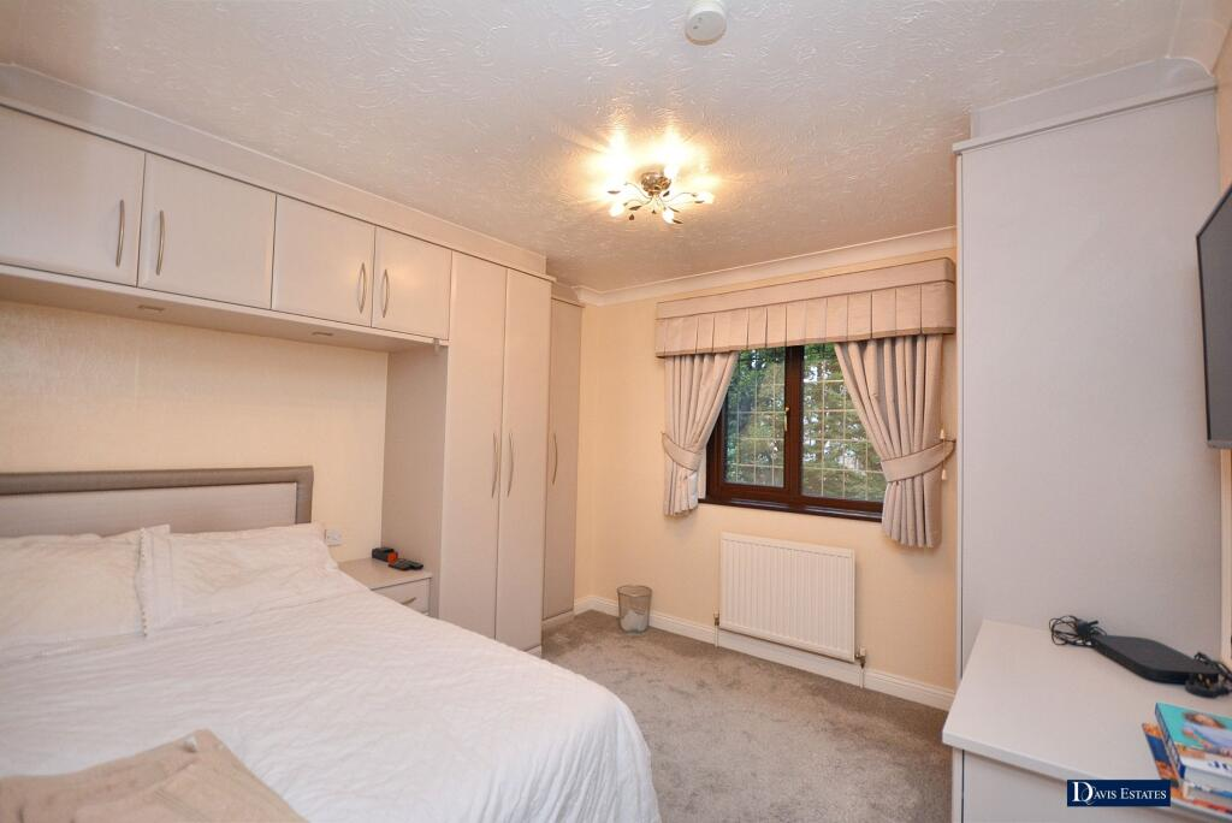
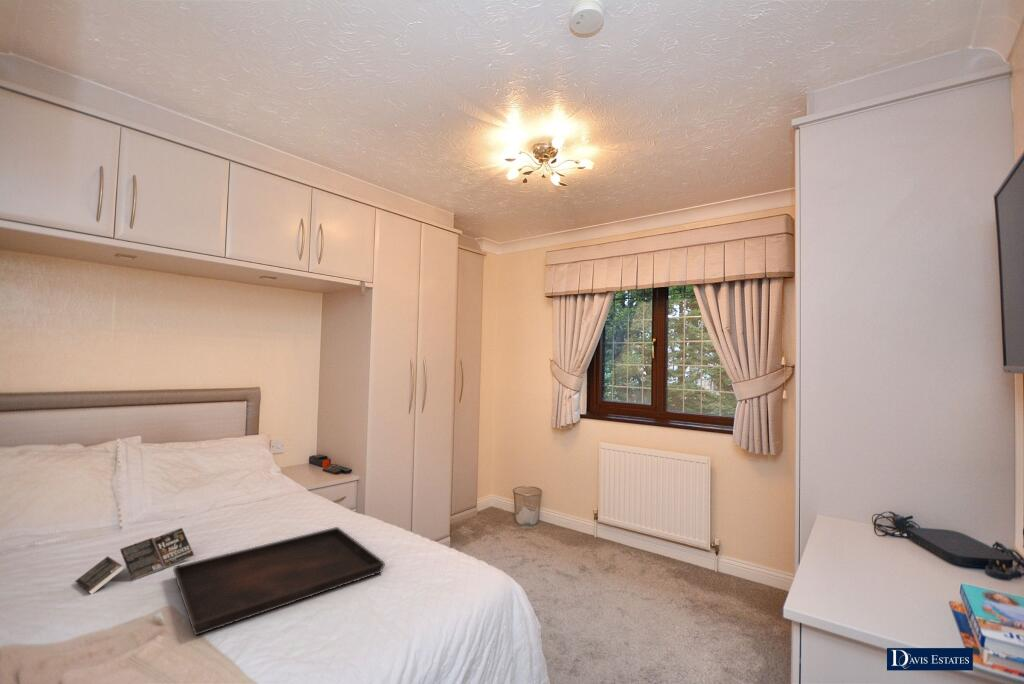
+ paperback book [74,527,195,595]
+ serving tray [172,526,386,636]
